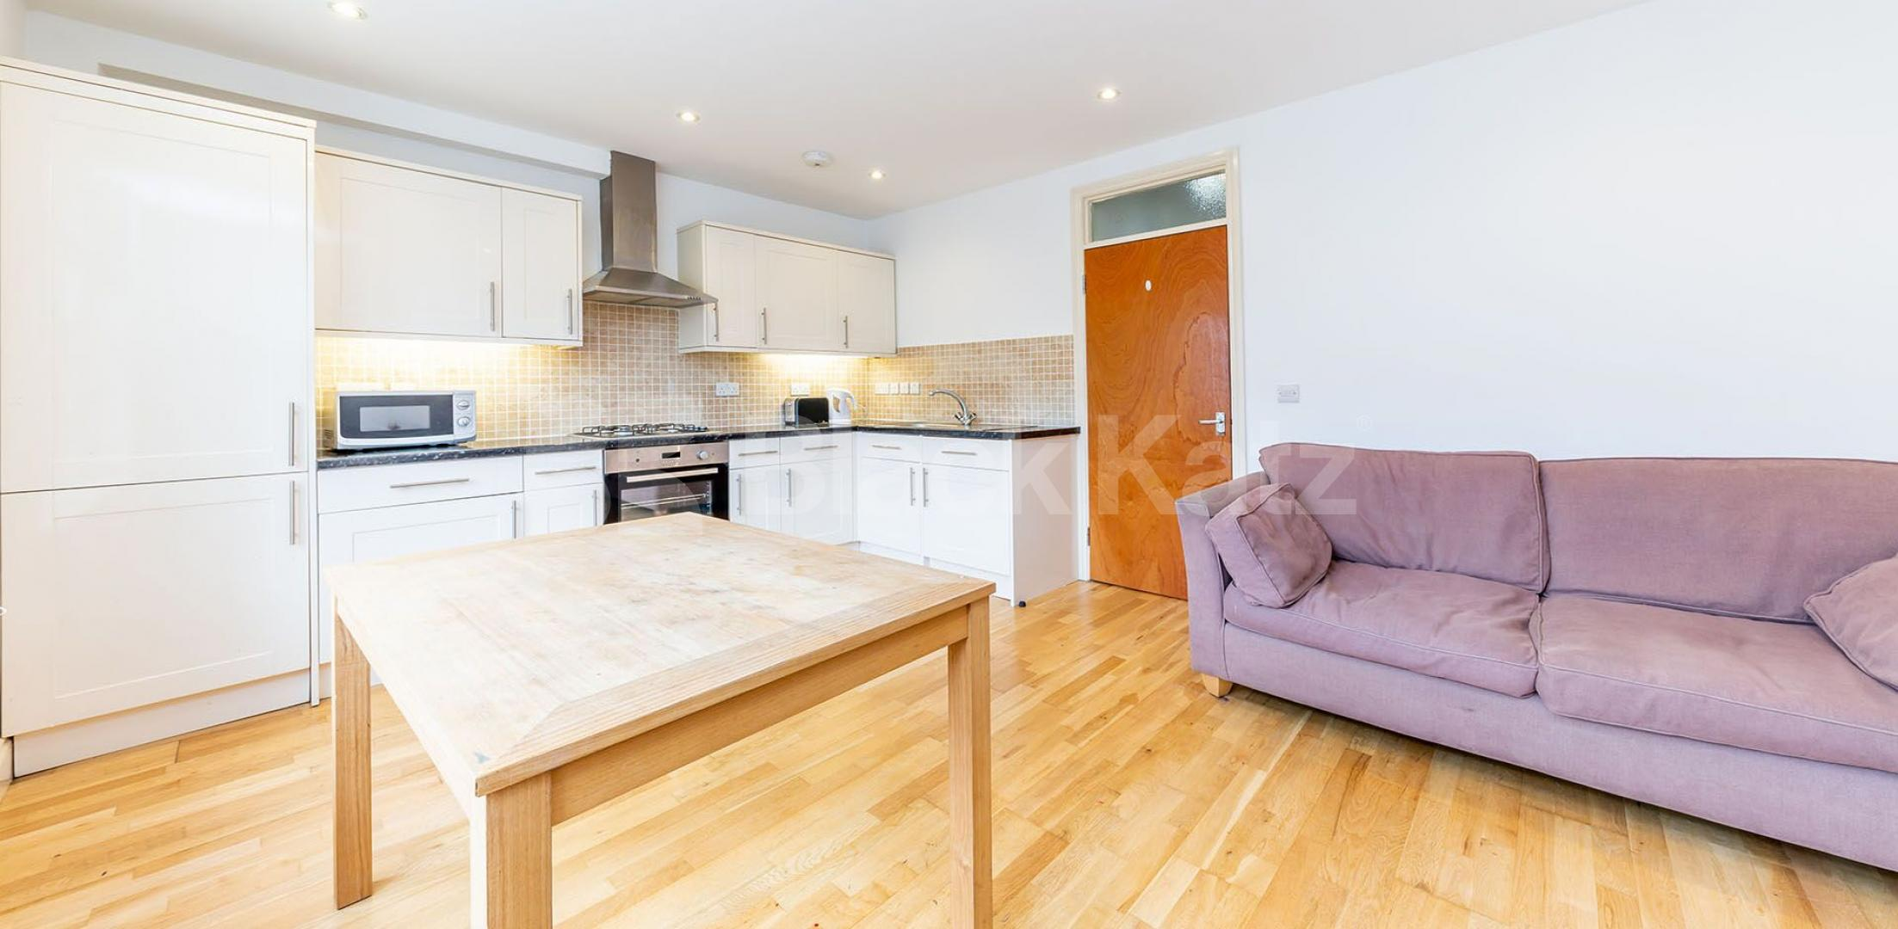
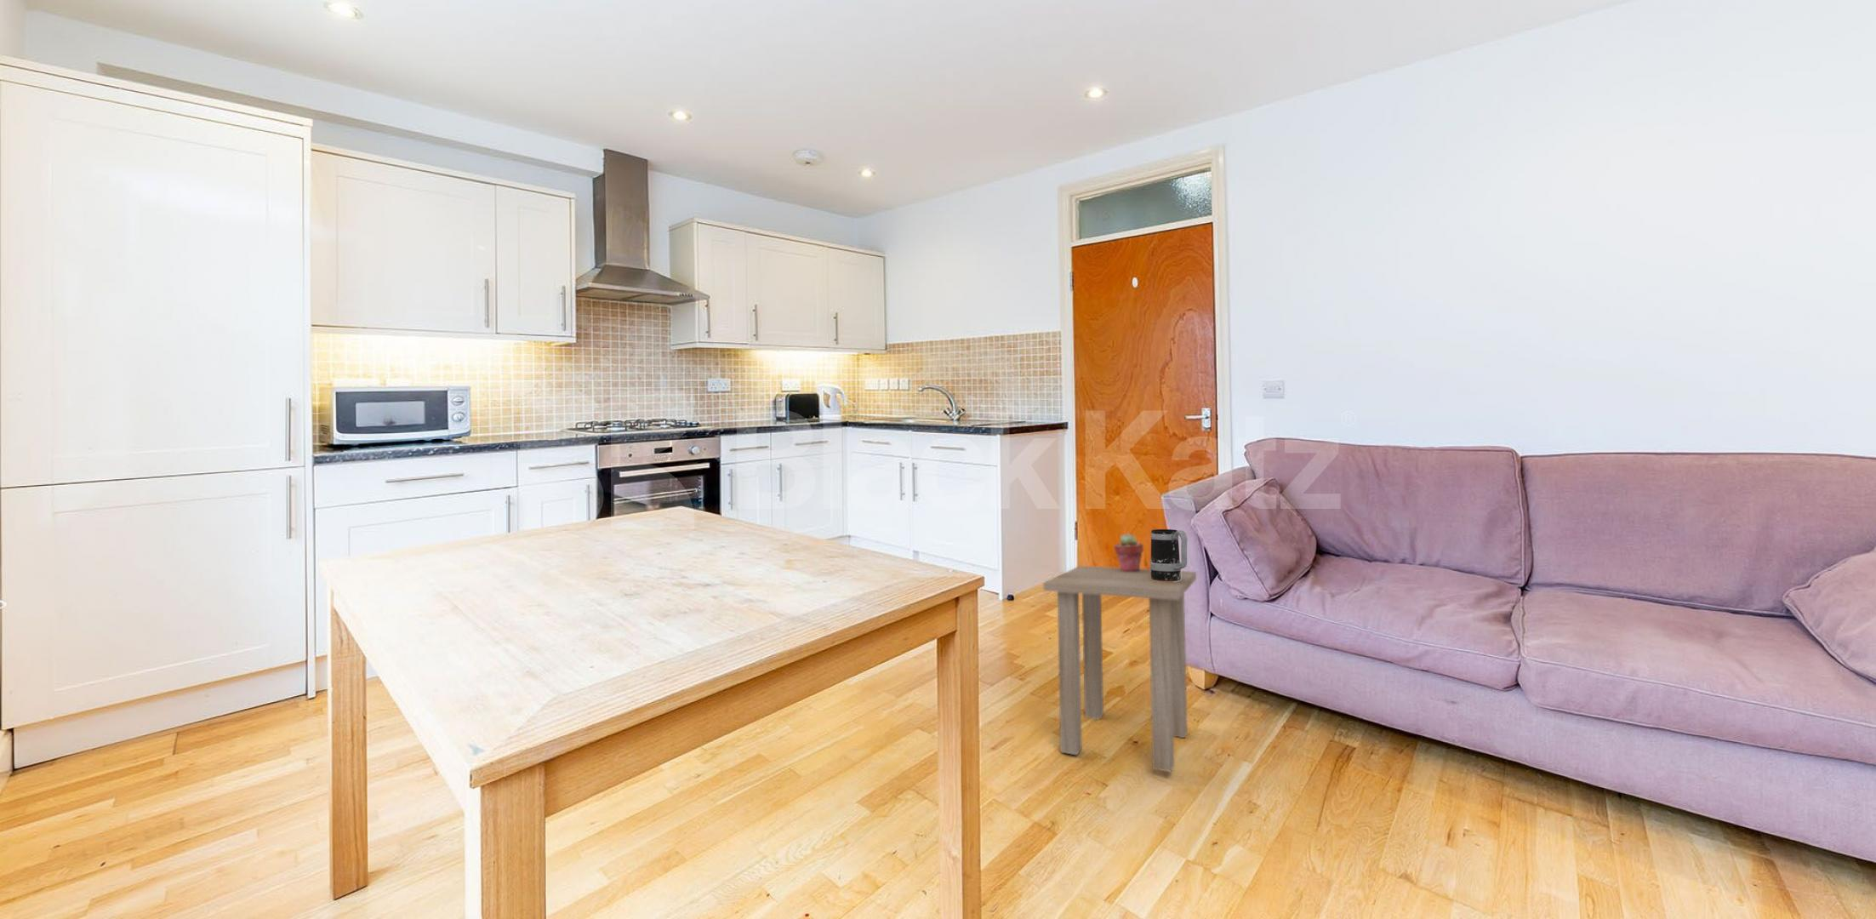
+ side table [1042,565,1198,773]
+ potted succulent [1114,532,1144,572]
+ mug [1150,529,1188,582]
